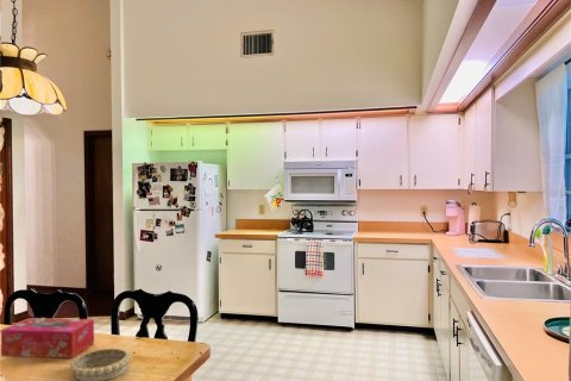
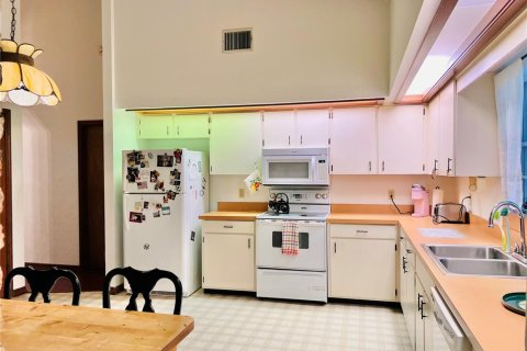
- tissue box [0,317,95,360]
- decorative bowl [69,346,133,381]
